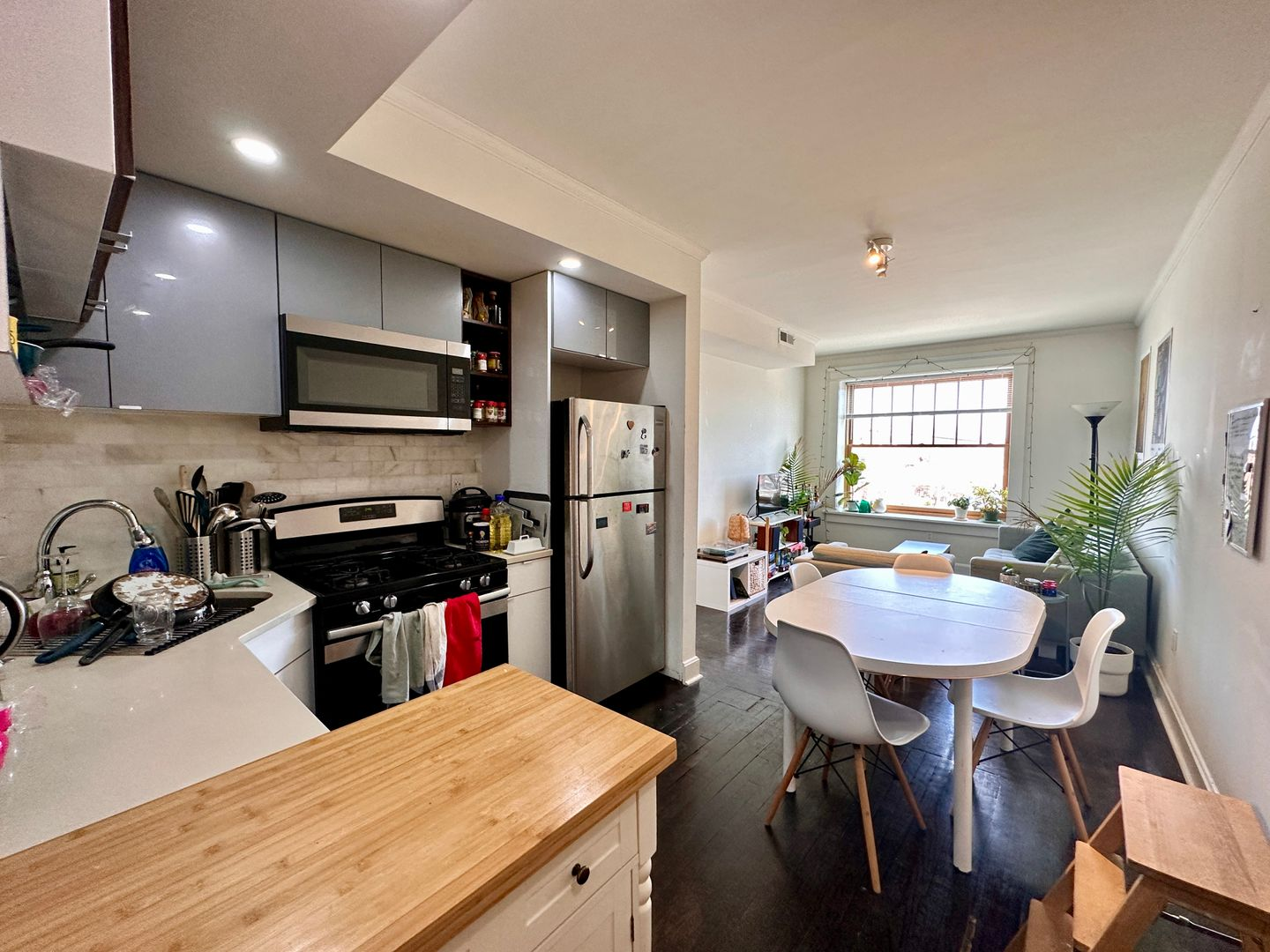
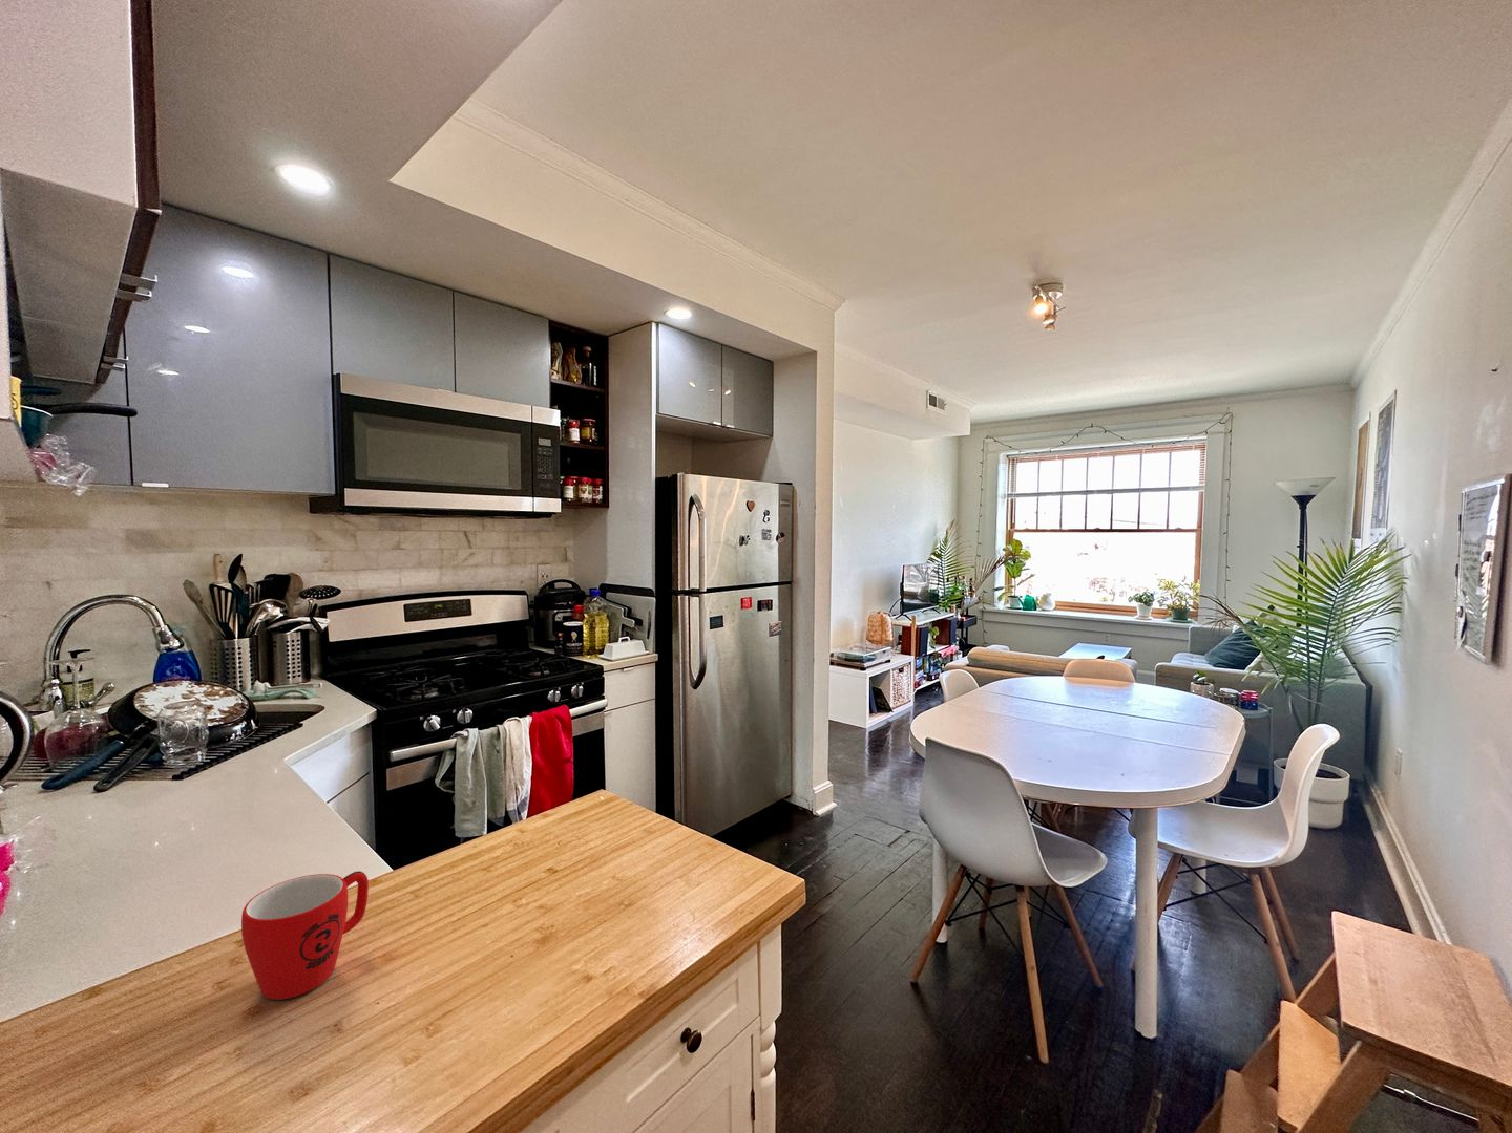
+ mug [240,870,369,1001]
